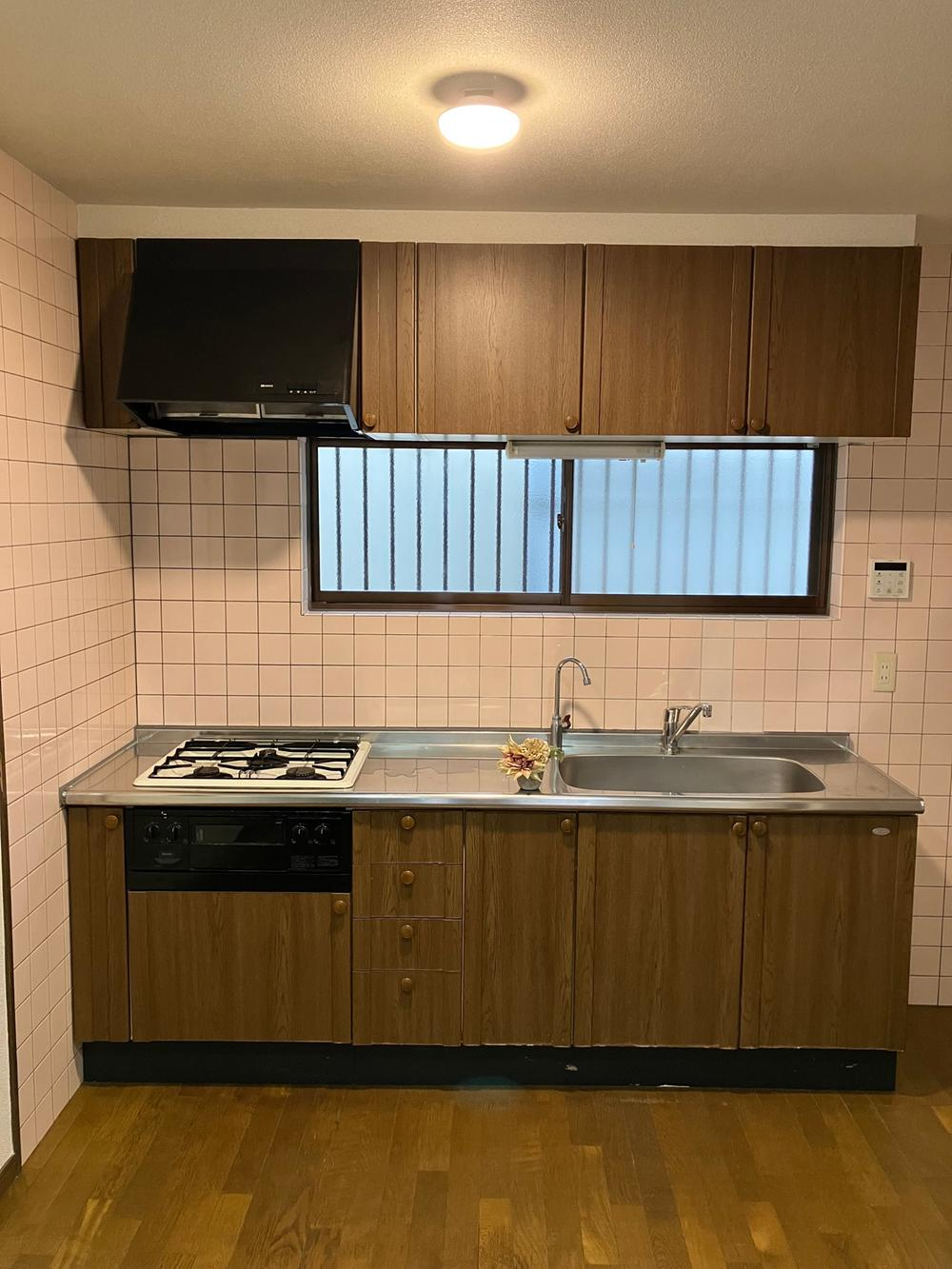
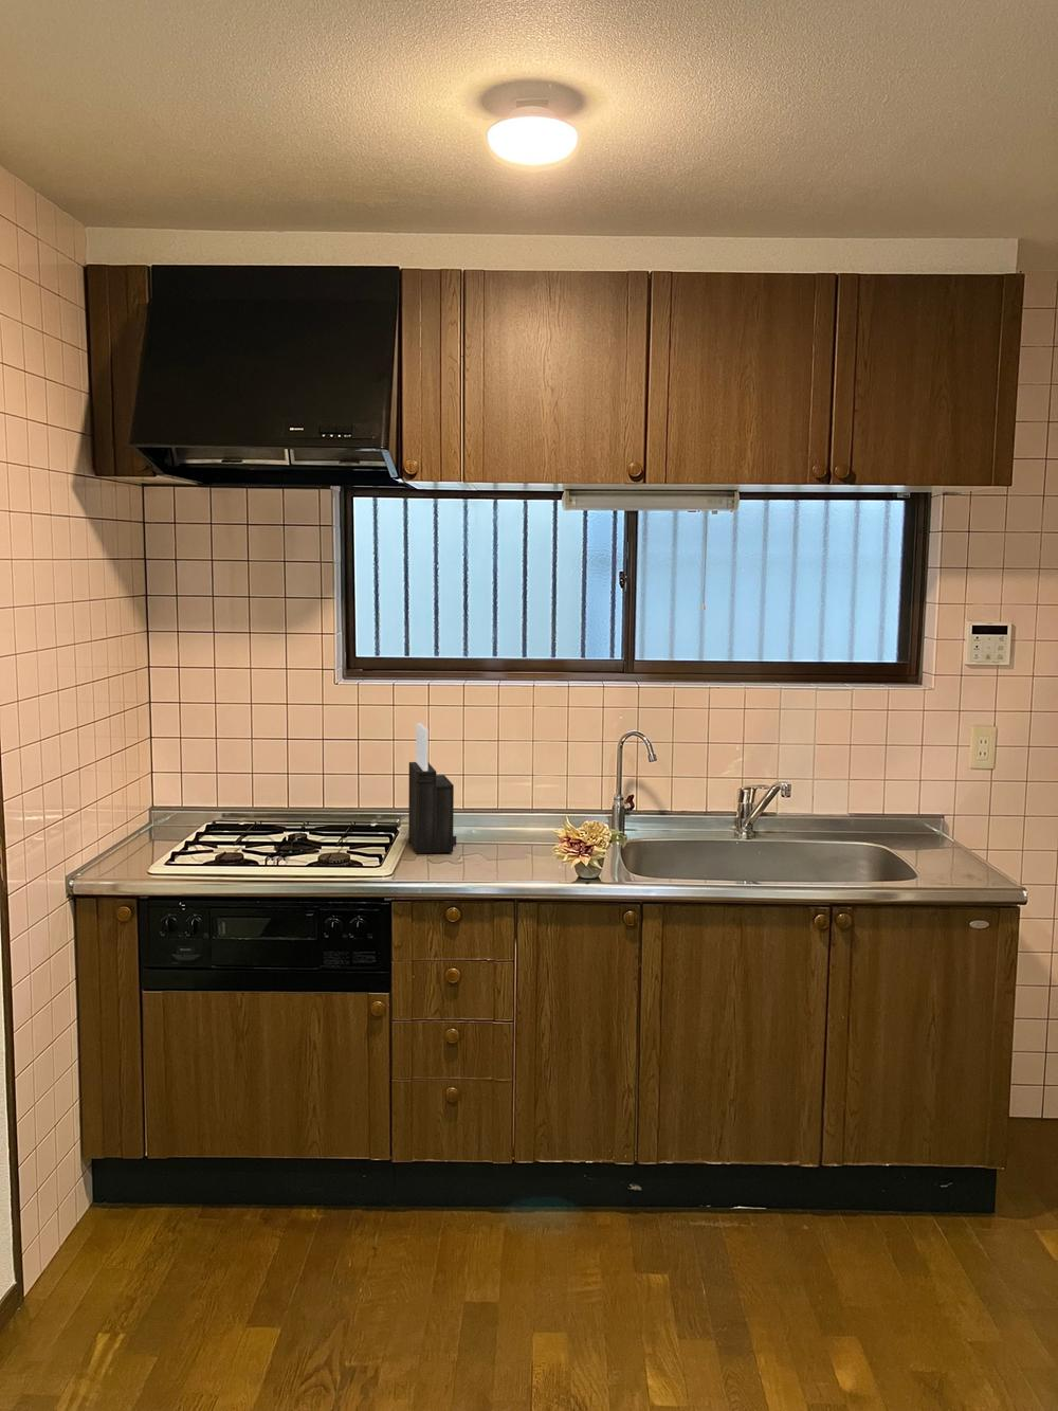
+ knife block [408,722,457,854]
